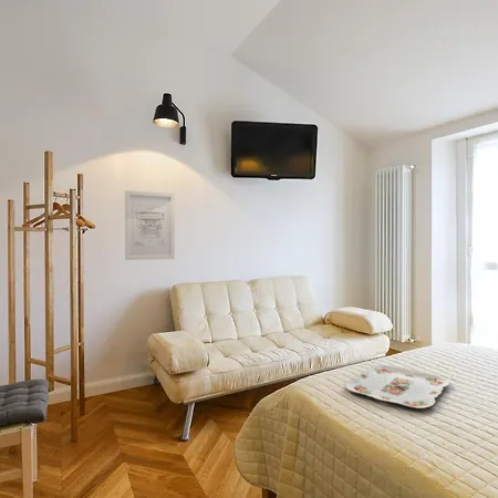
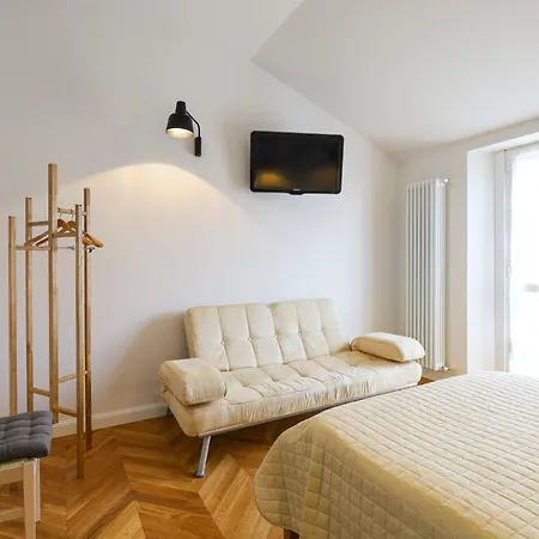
- serving tray [344,364,450,409]
- wall art [124,189,176,261]
